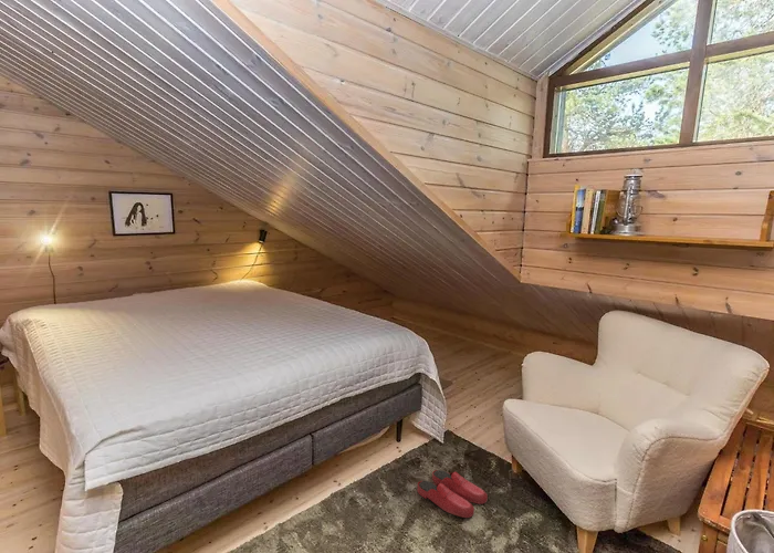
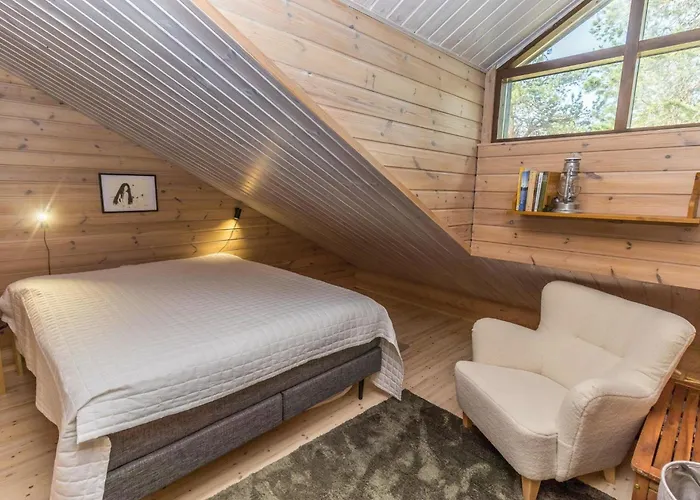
- slippers [416,469,489,519]
